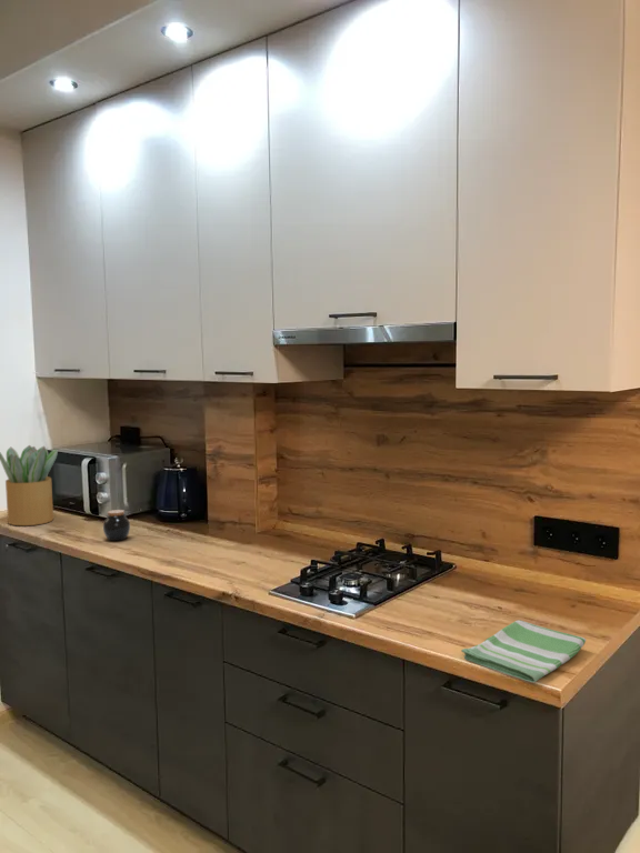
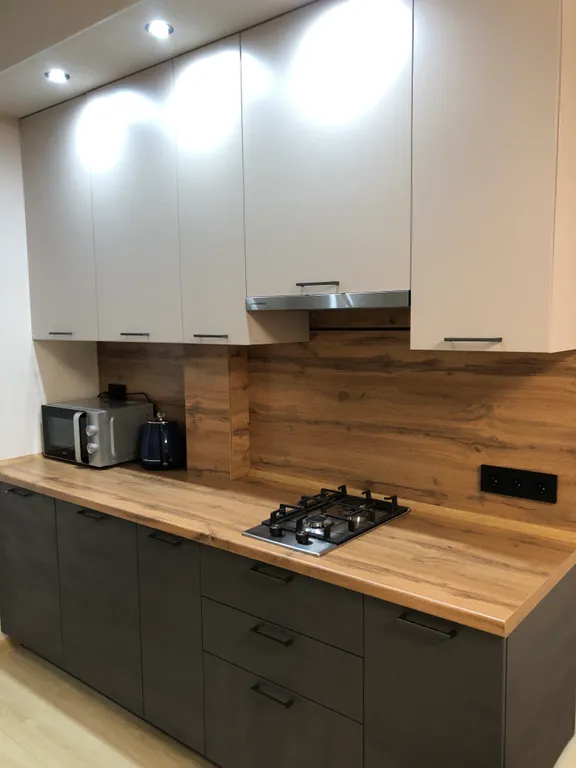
- dish towel [460,619,587,683]
- potted plant [0,444,59,526]
- jar [102,509,131,542]
